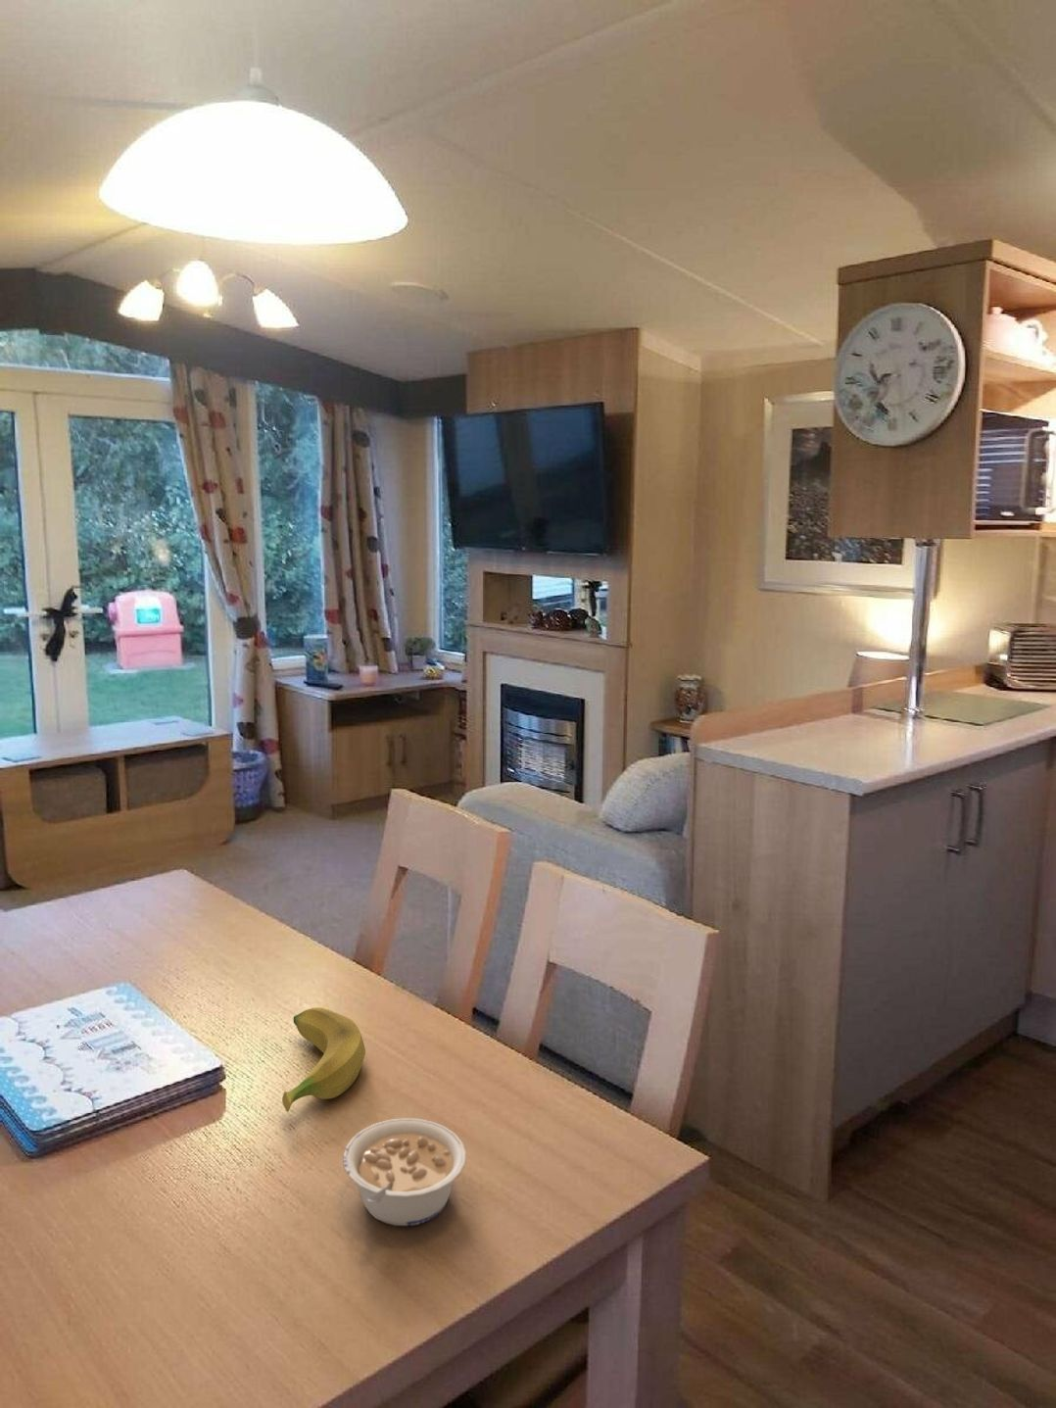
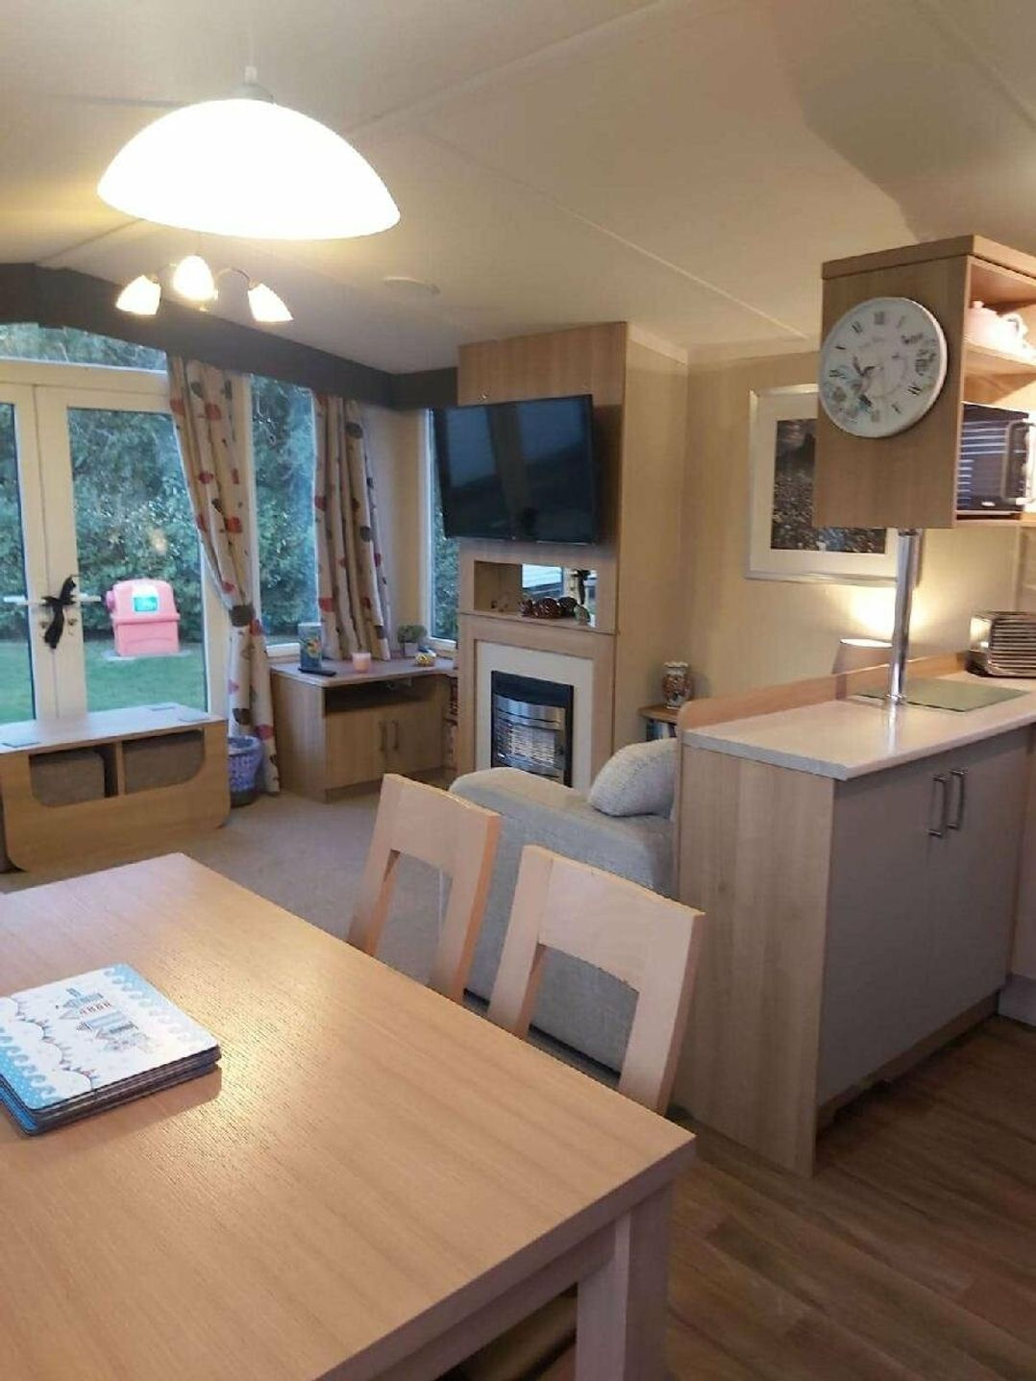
- legume [342,1117,467,1227]
- banana [281,1006,366,1113]
